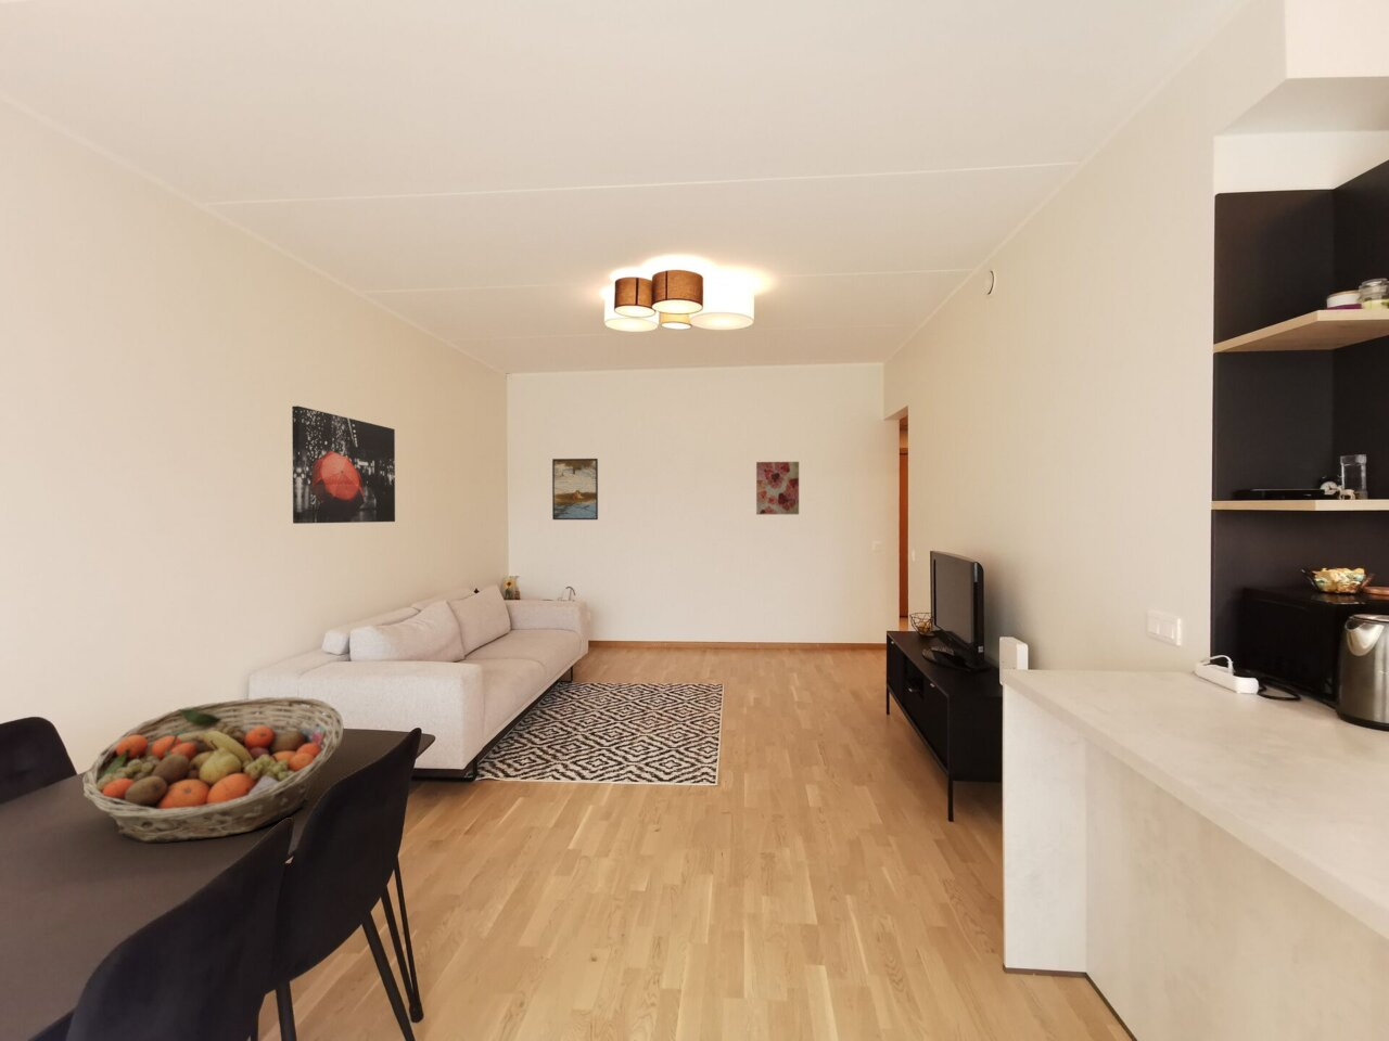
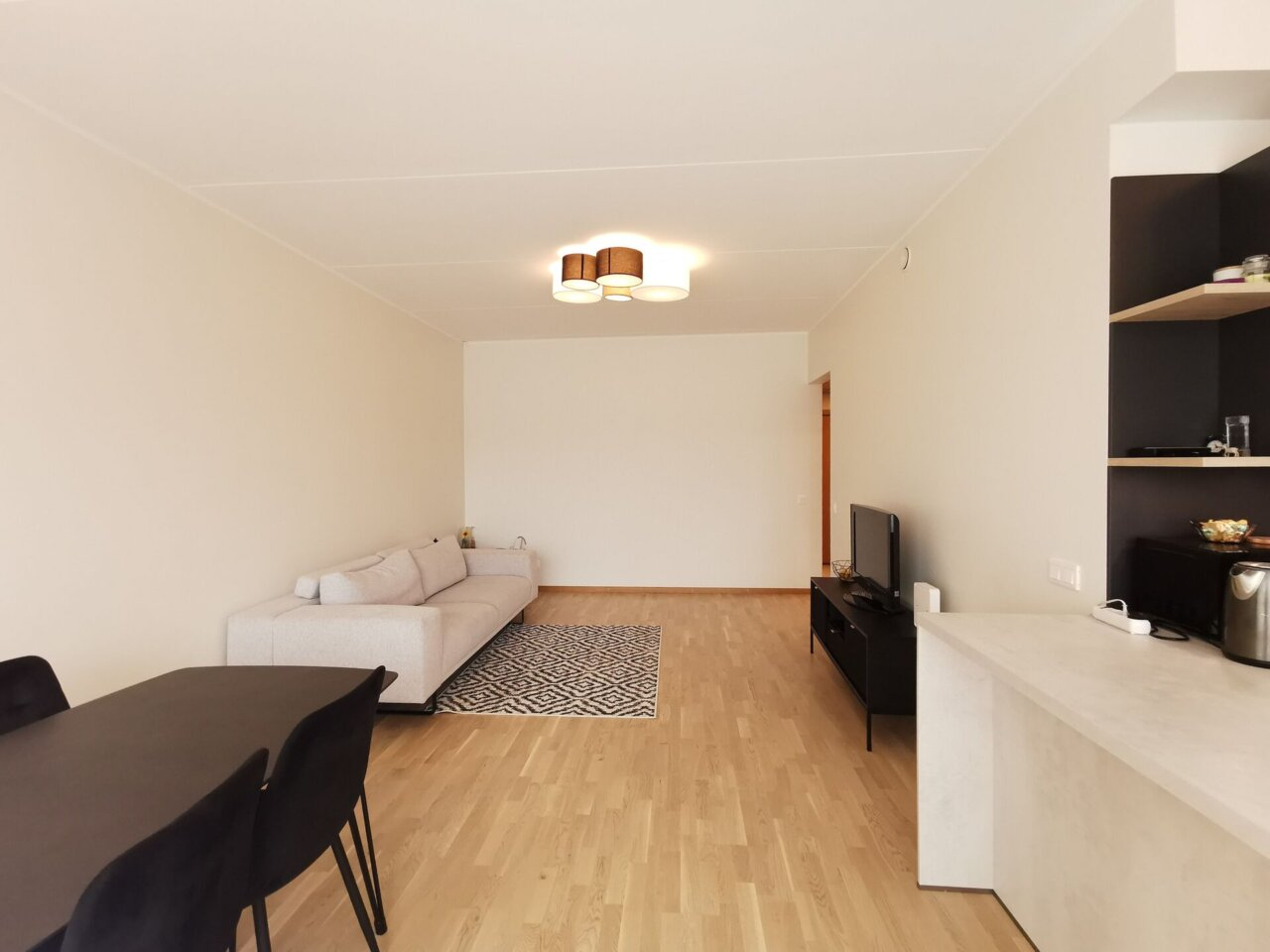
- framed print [551,457,599,520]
- fruit basket [81,697,345,845]
- wall art [291,406,396,525]
- wall art [756,460,799,515]
